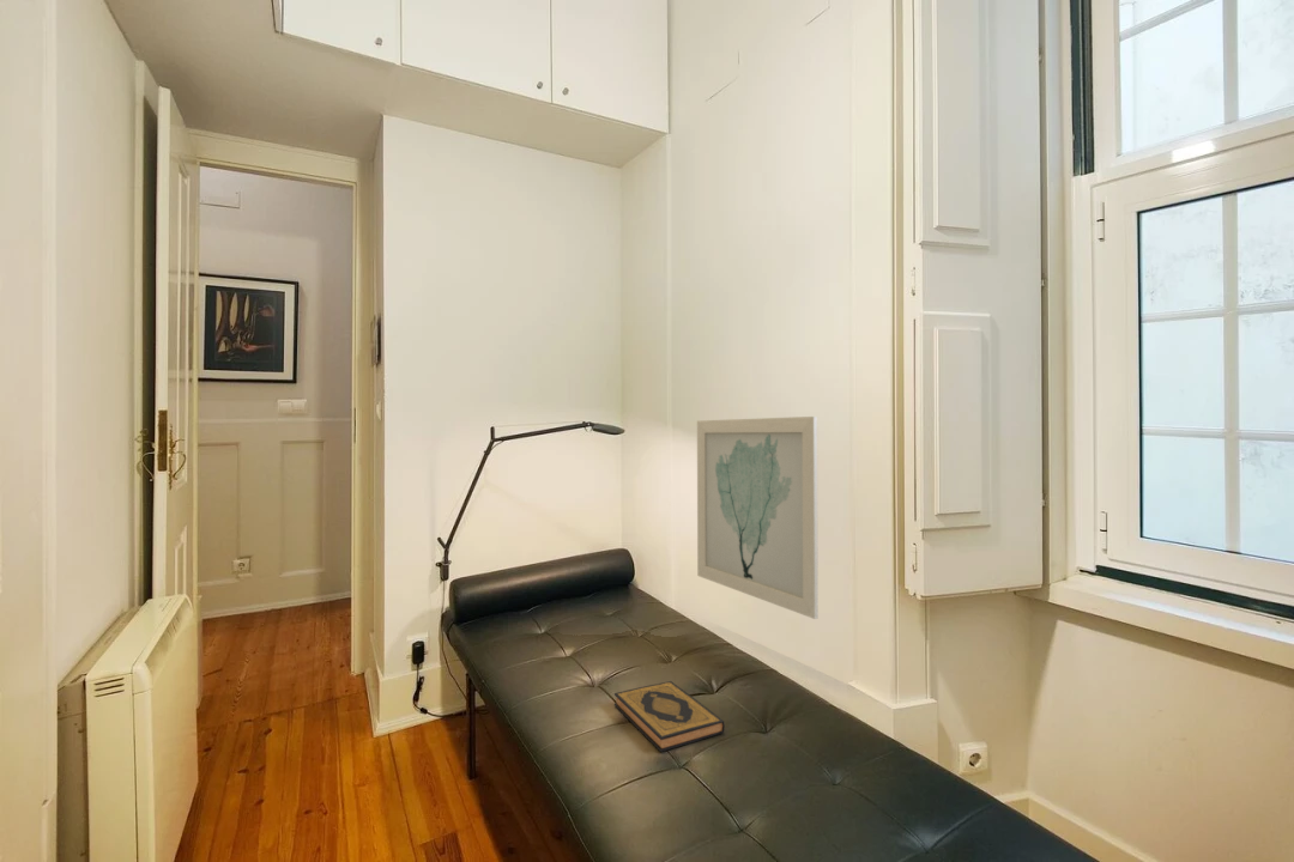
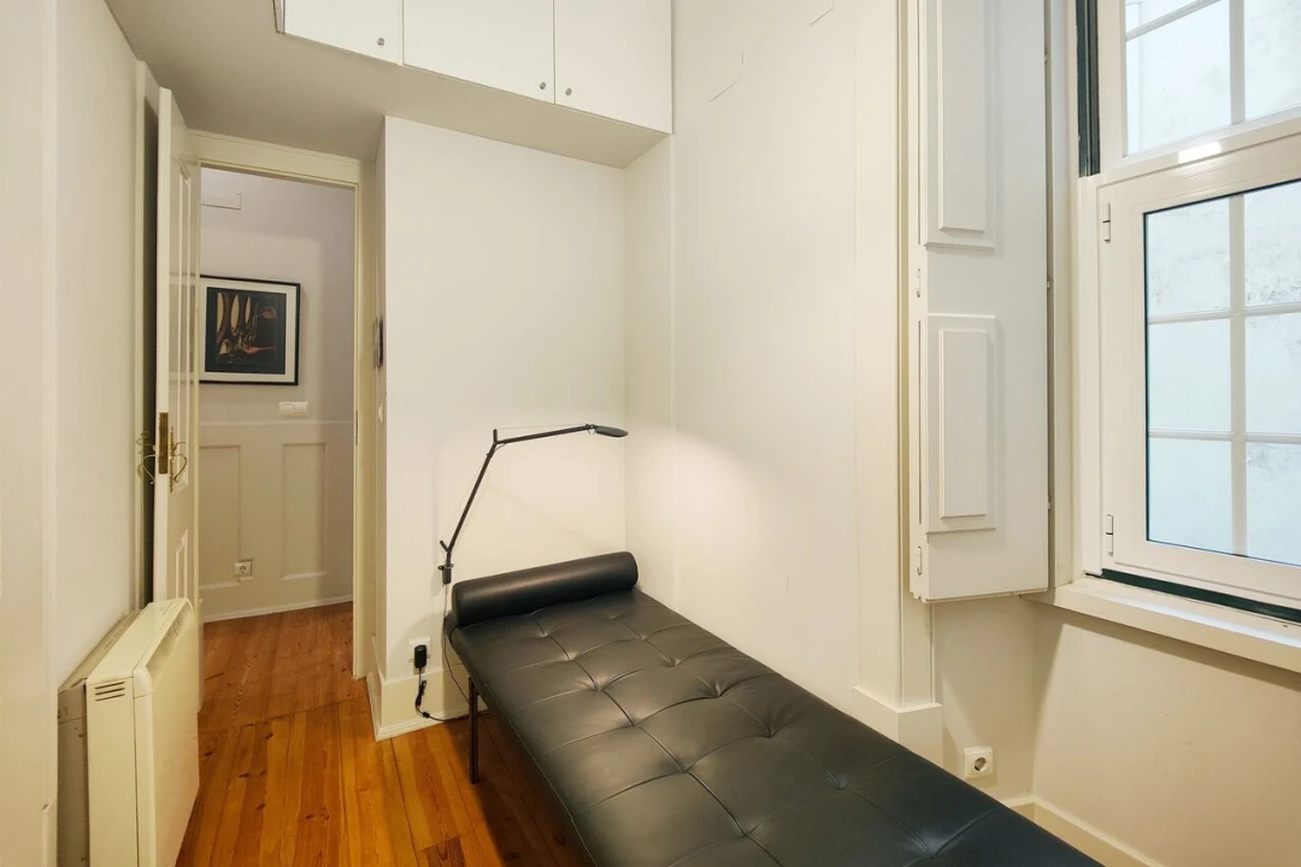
- hardback book [613,680,726,753]
- wall art [696,415,820,620]
